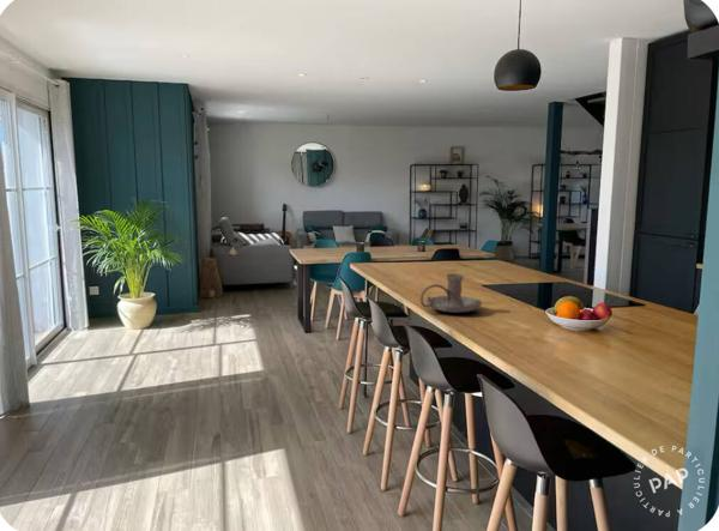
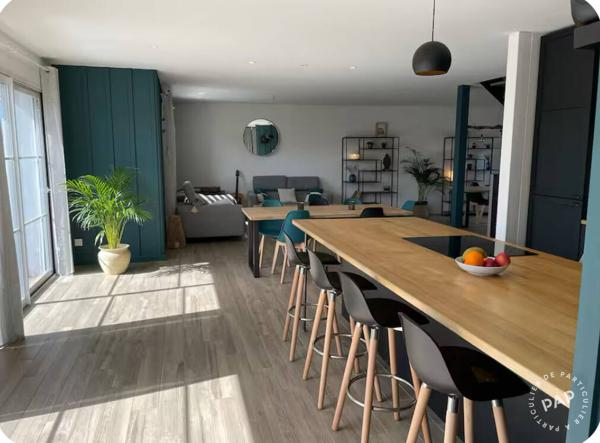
- candle holder [419,273,483,314]
